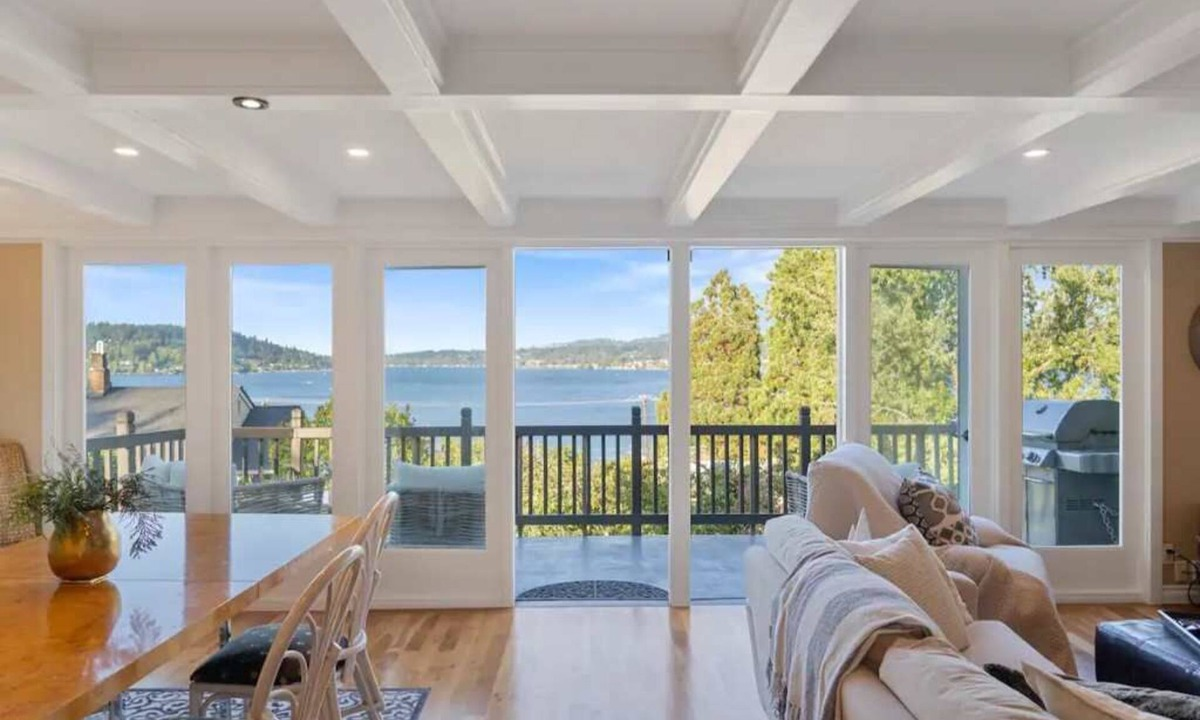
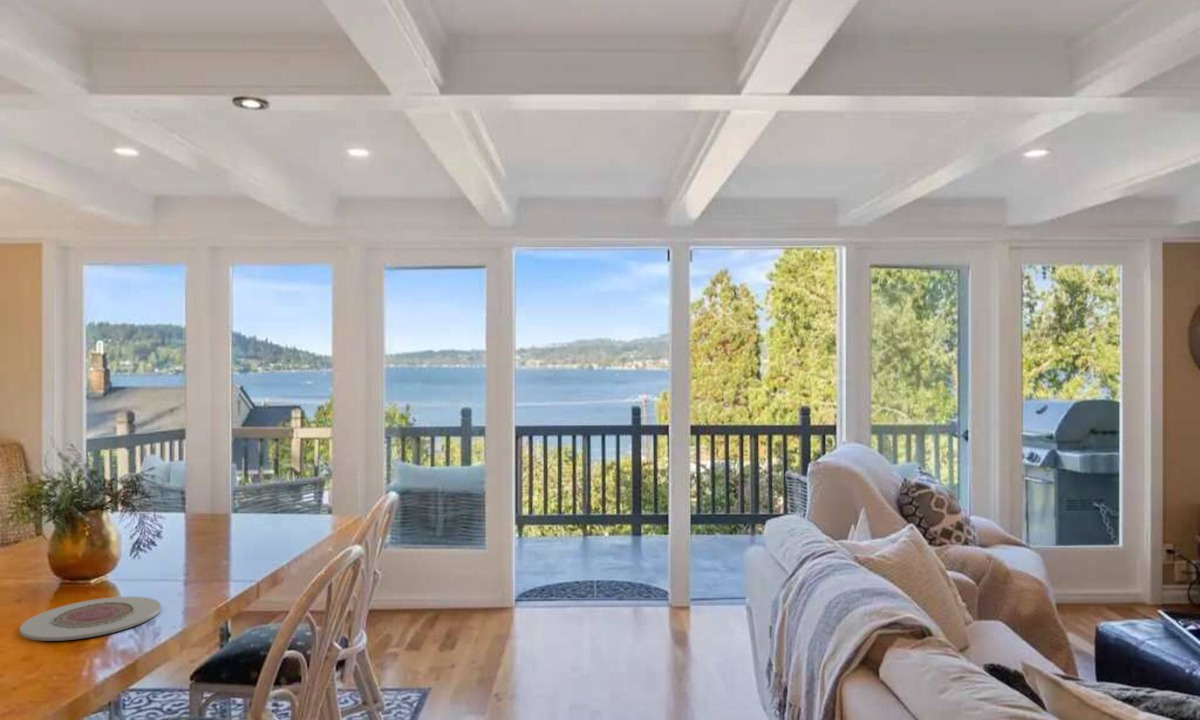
+ plate [19,596,162,642]
